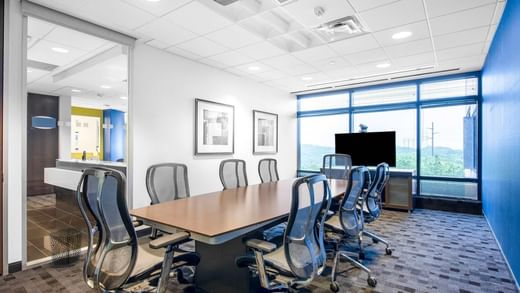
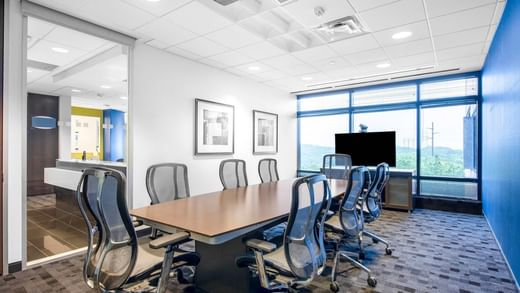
- waste bin [48,227,85,268]
